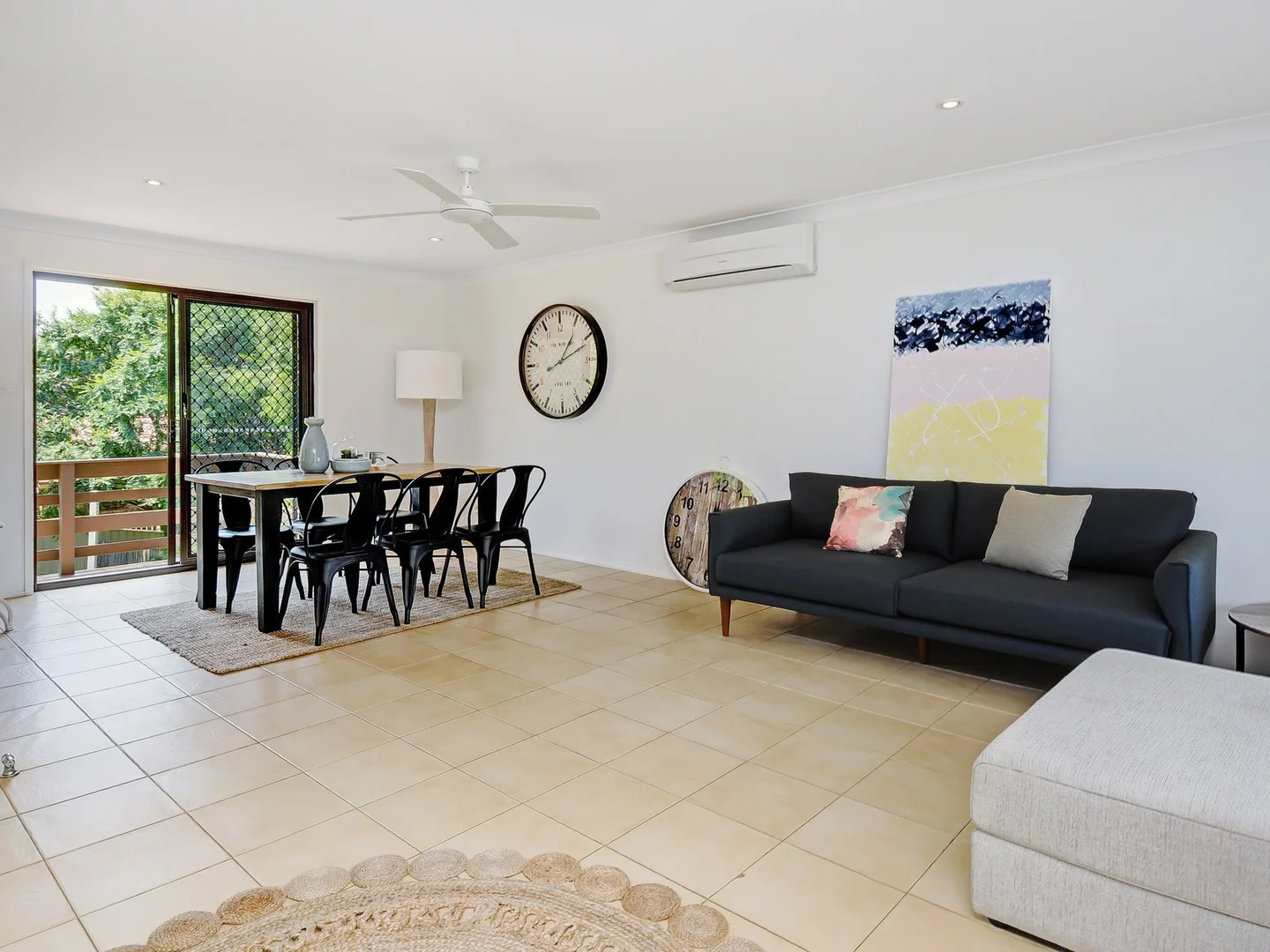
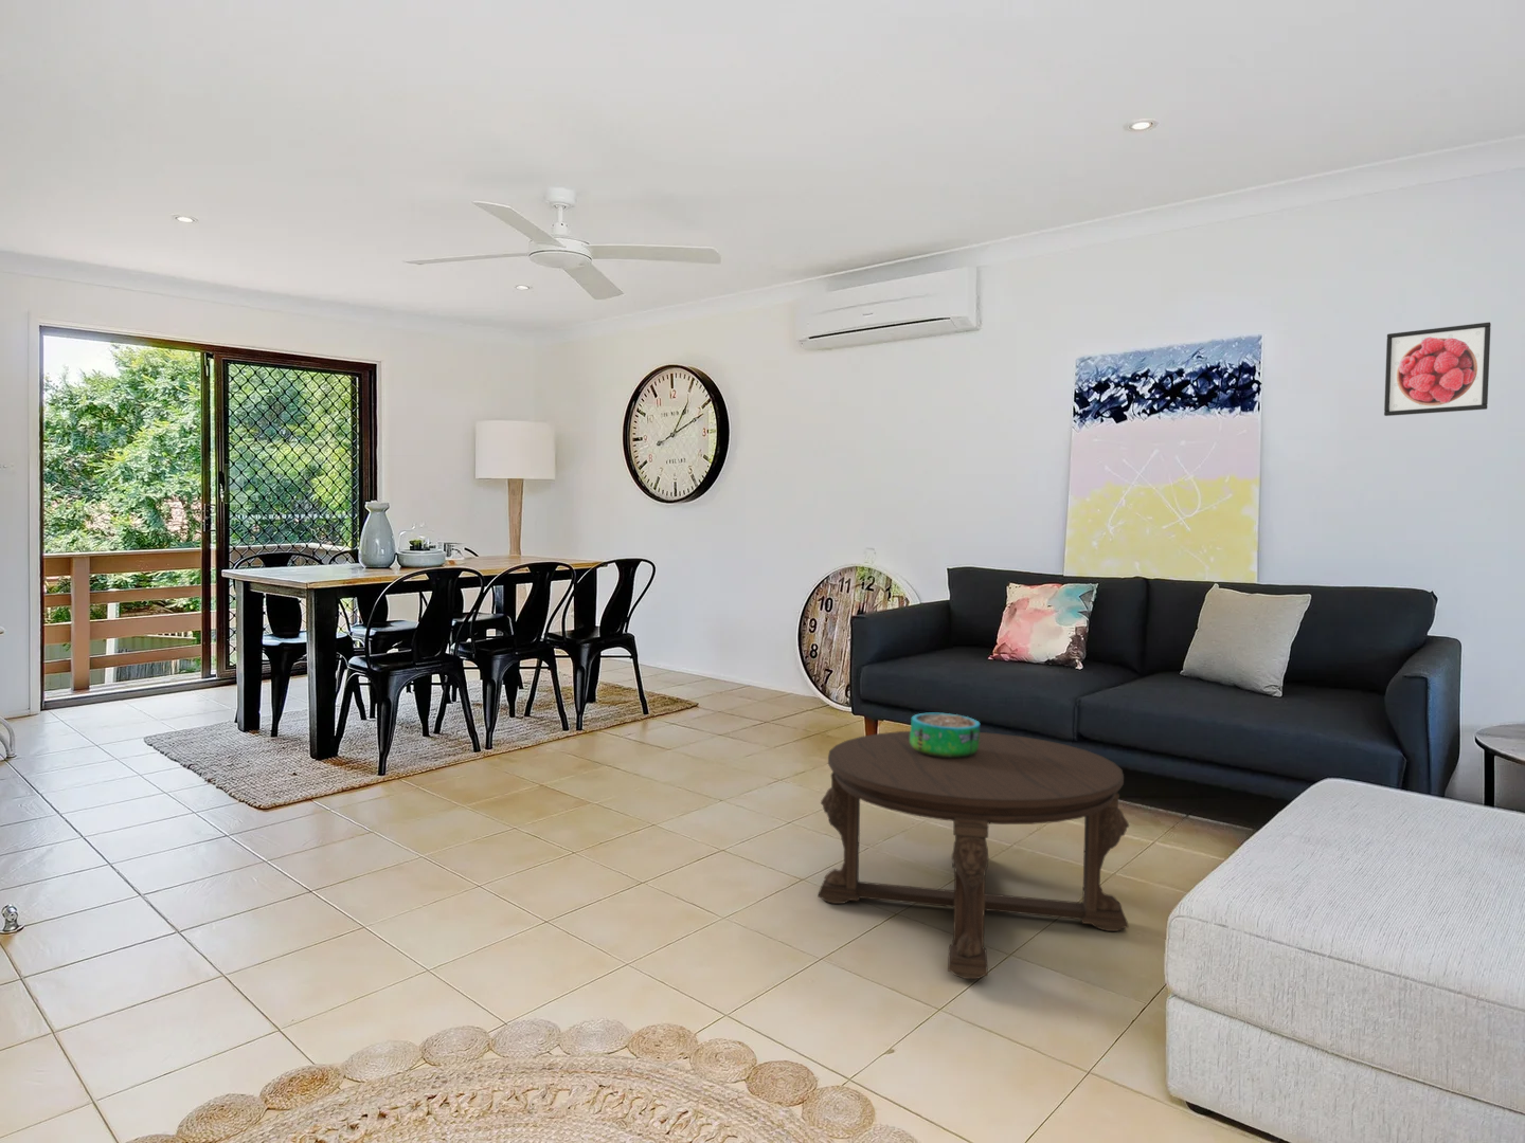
+ coffee table [817,730,1130,980]
+ decorative bowl [910,712,981,759]
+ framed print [1383,321,1493,417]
